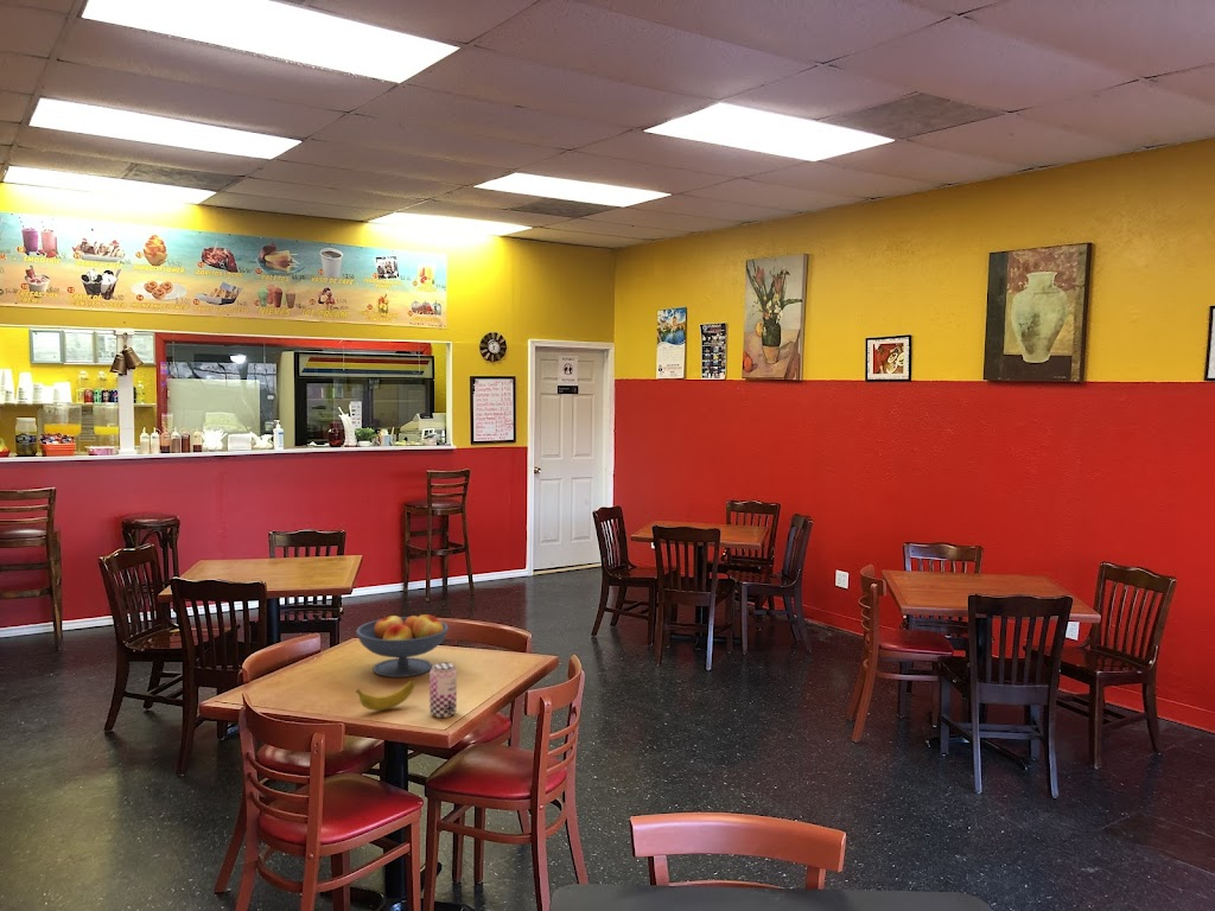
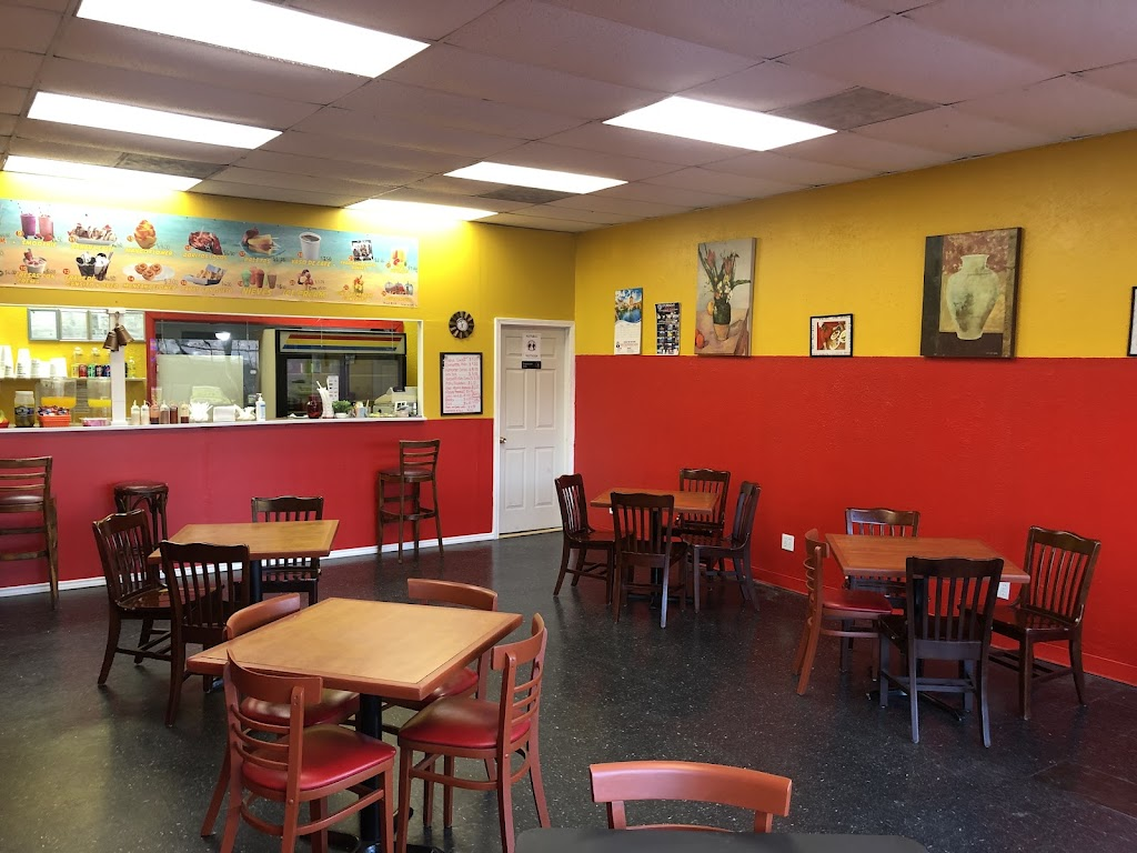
- banana [355,679,416,712]
- fruit bowl [355,612,450,679]
- beer can [428,662,458,719]
